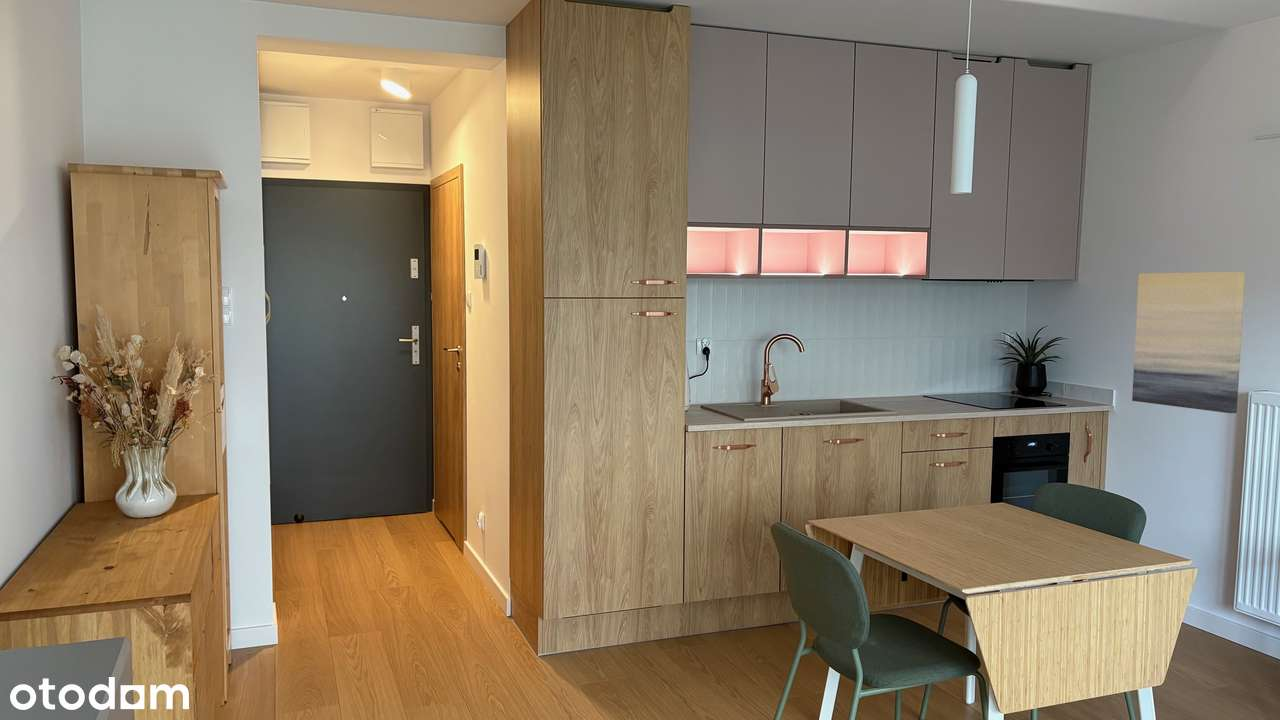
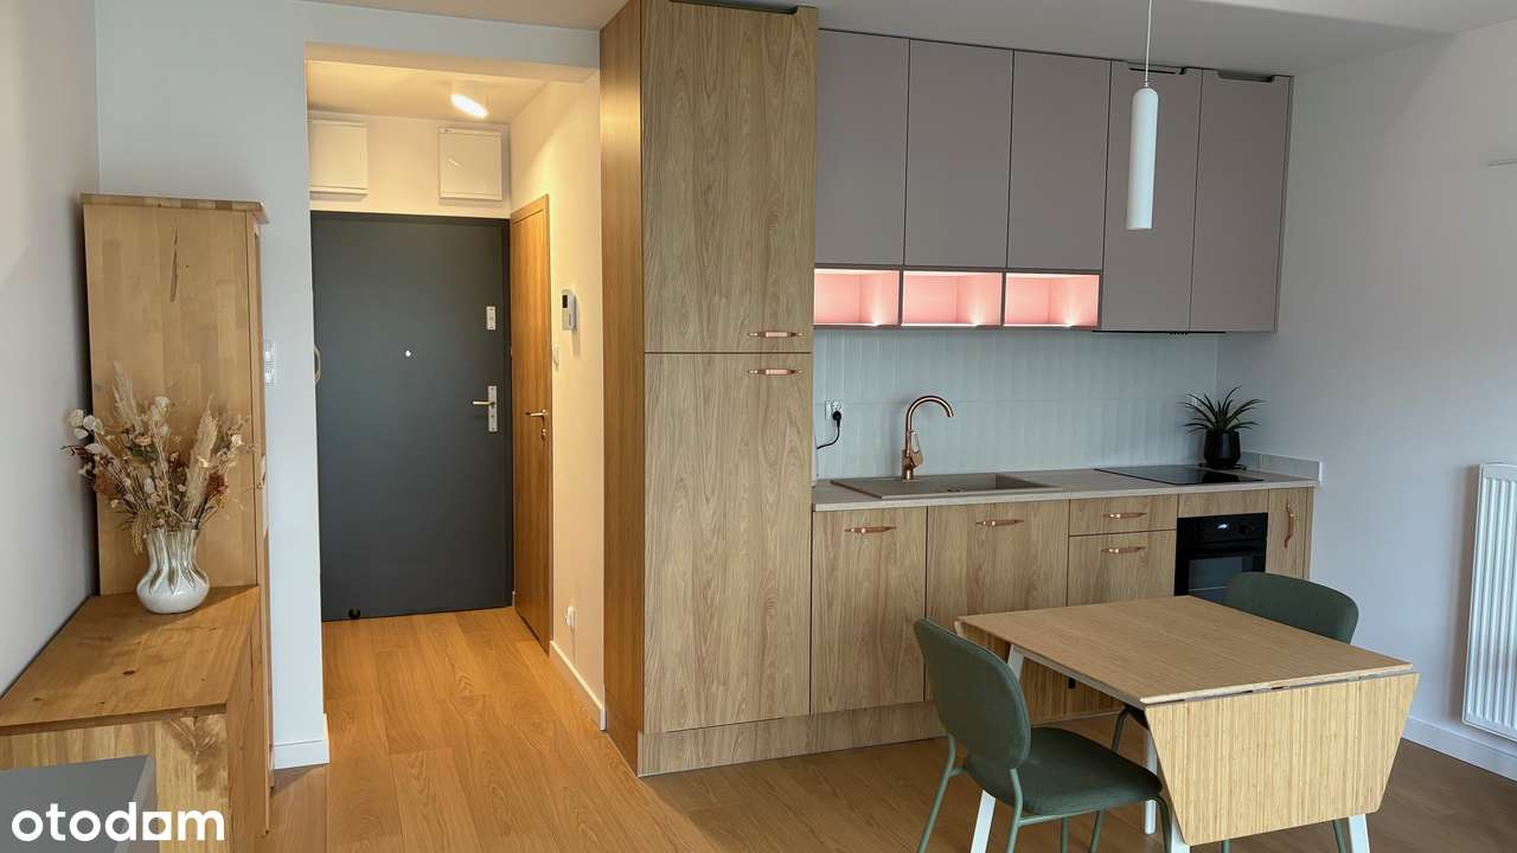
- wall art [1131,271,1246,414]
